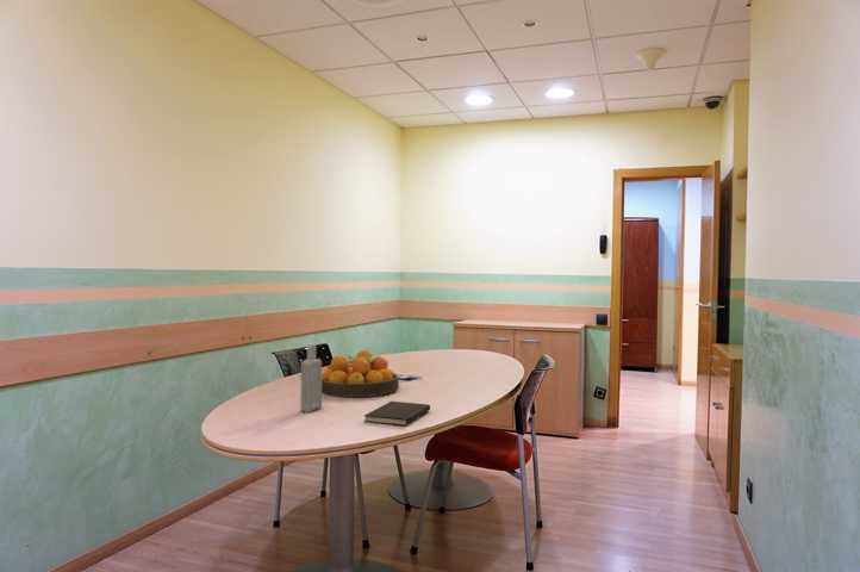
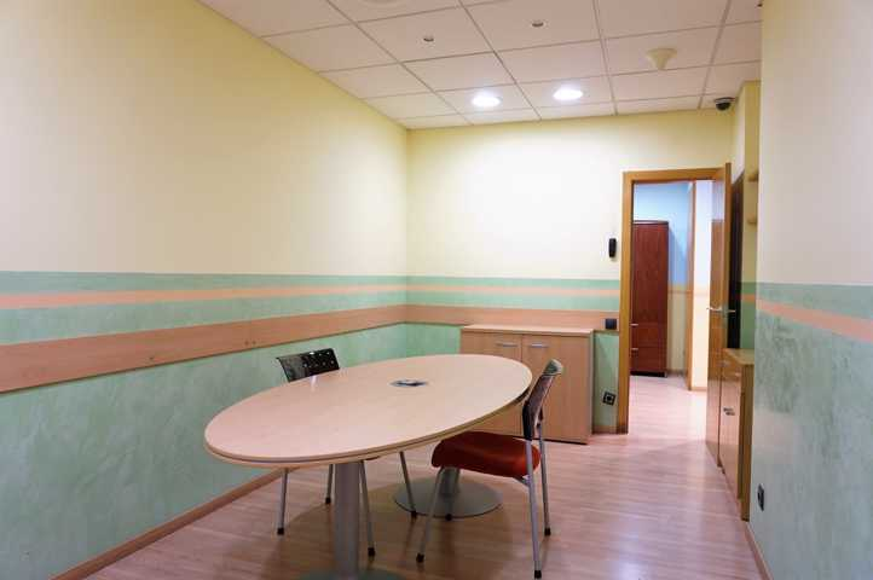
- bottle [299,343,323,414]
- fruit bowl [322,349,400,398]
- hardcover book [363,400,431,428]
